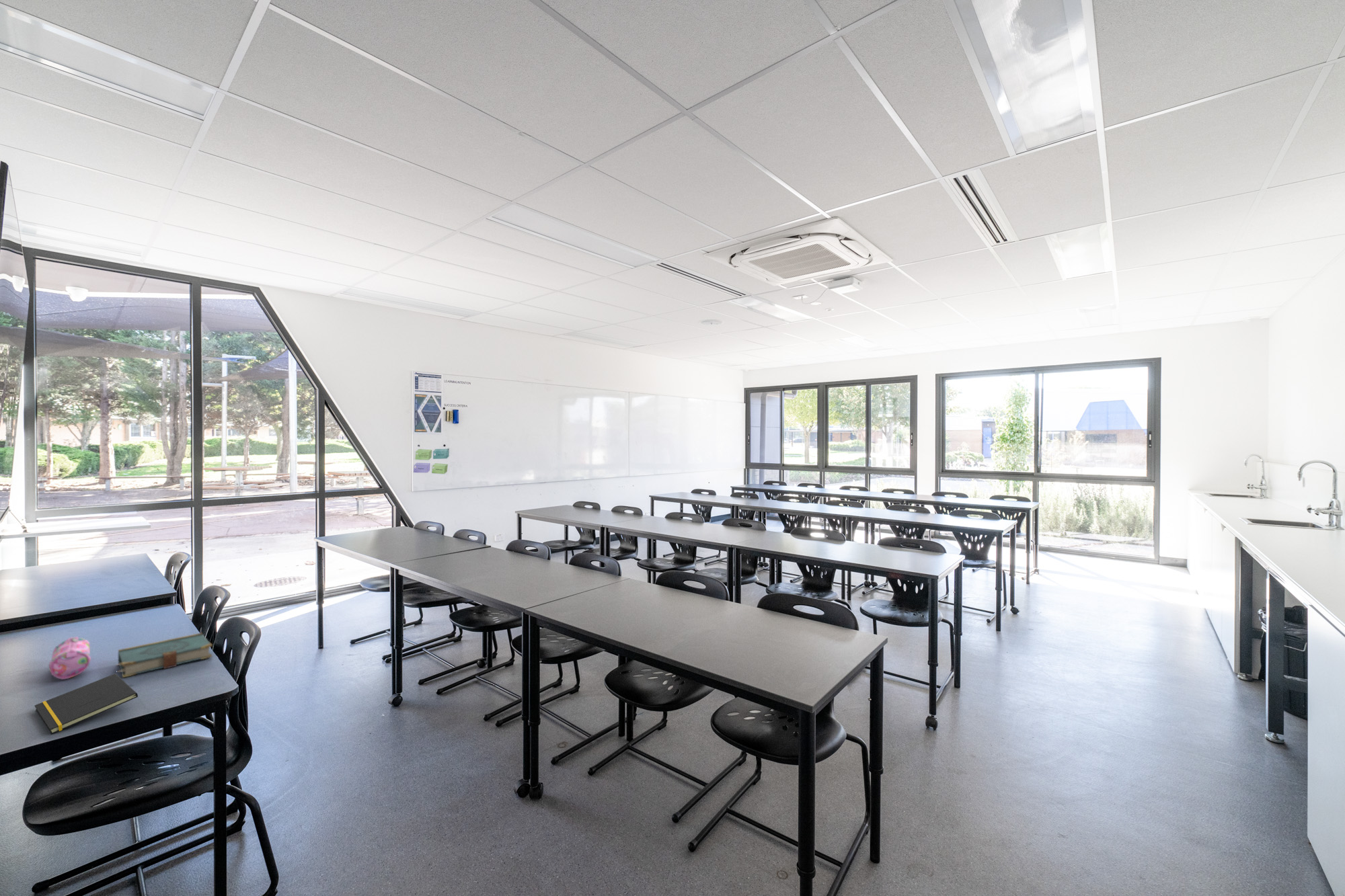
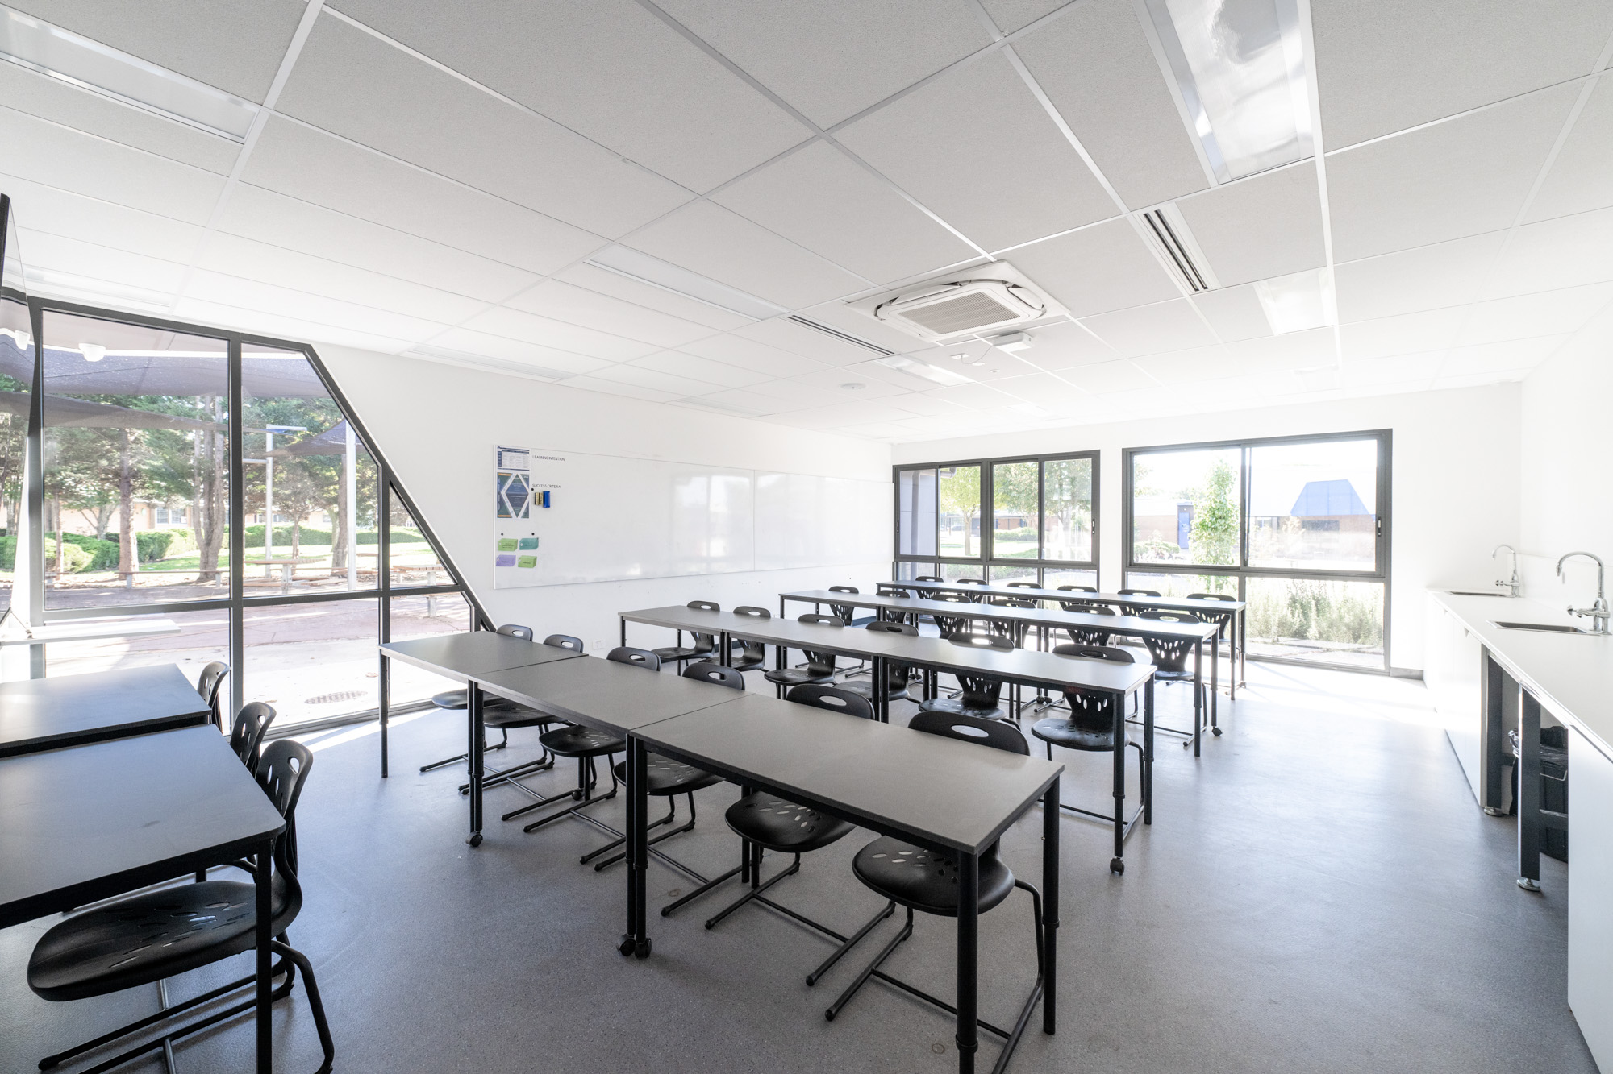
- pencil case [48,636,91,680]
- book [114,632,213,678]
- notepad [34,673,139,735]
